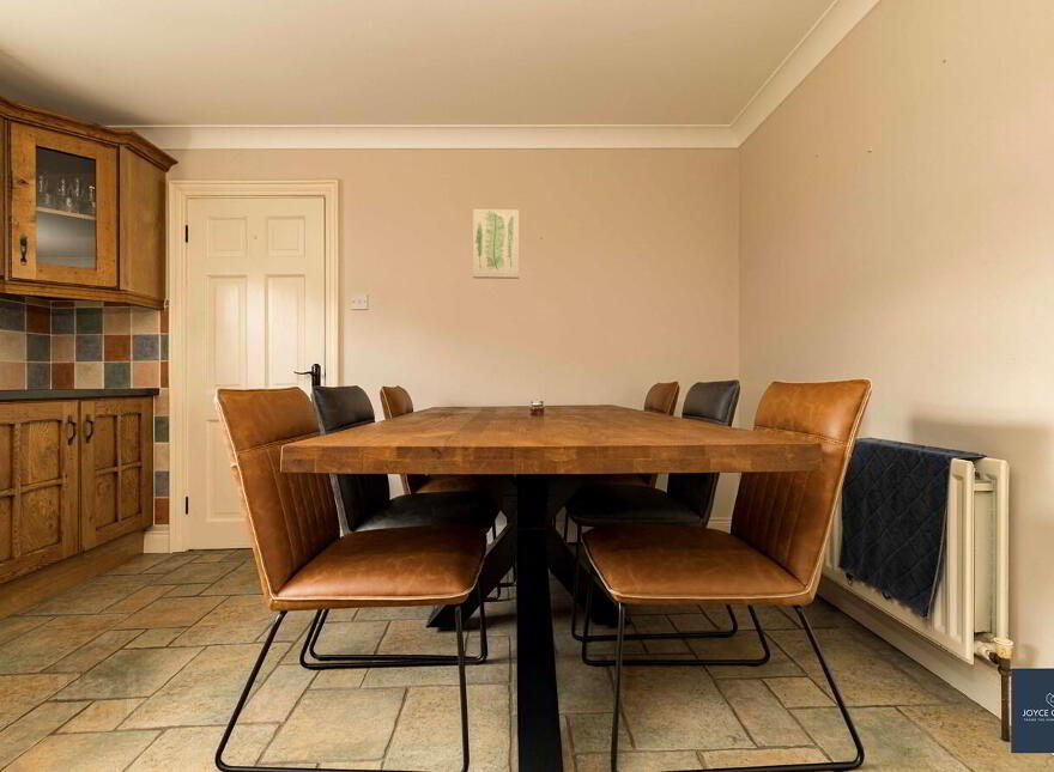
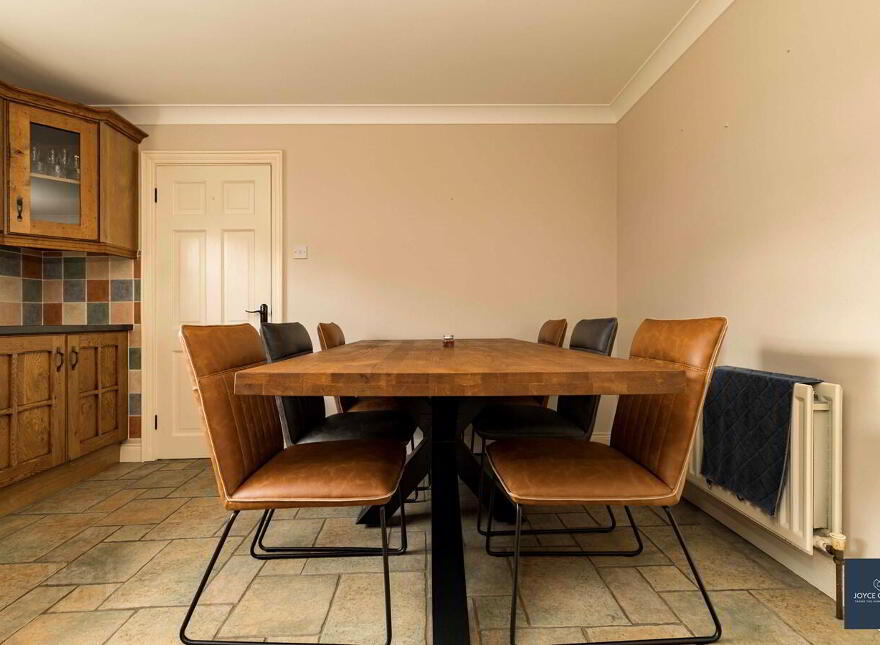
- wall art [472,208,520,280]
